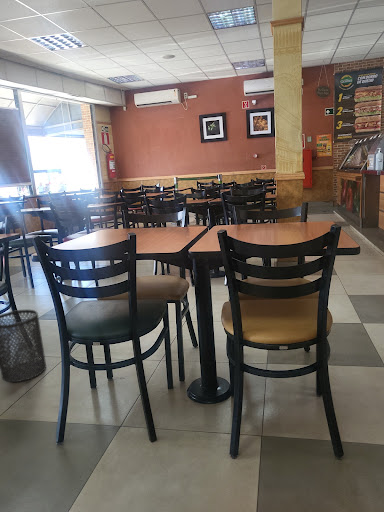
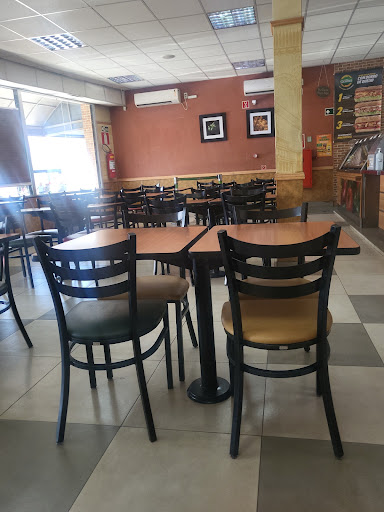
- trash can [0,308,47,383]
